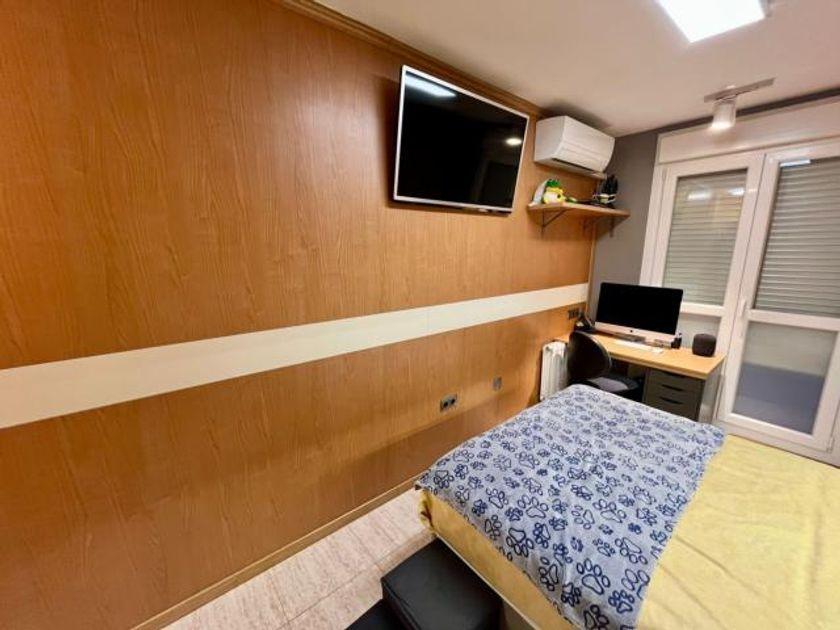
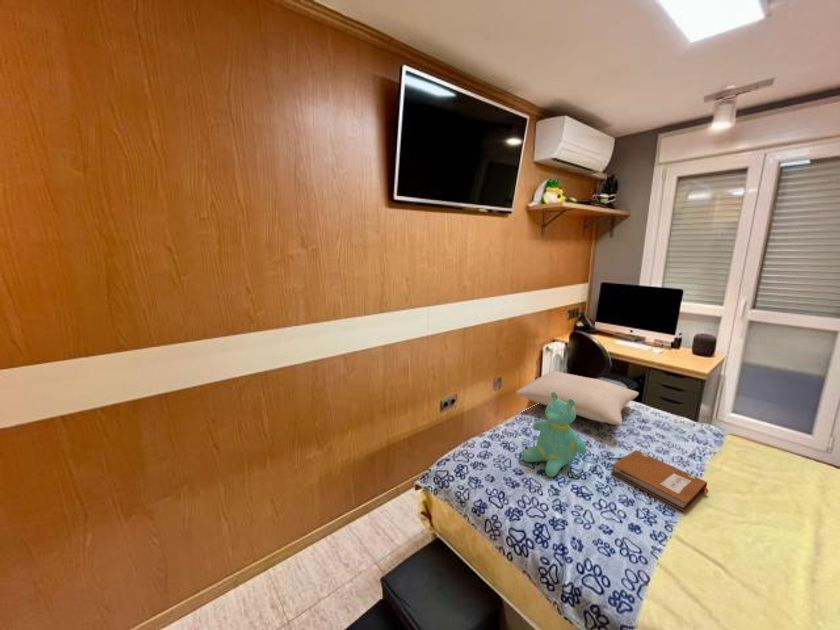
+ notebook [610,449,710,513]
+ teddy bear [521,392,588,478]
+ pillow [515,370,640,426]
